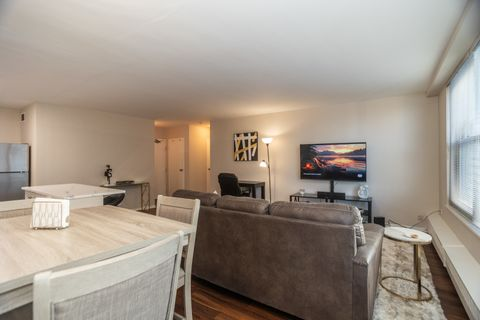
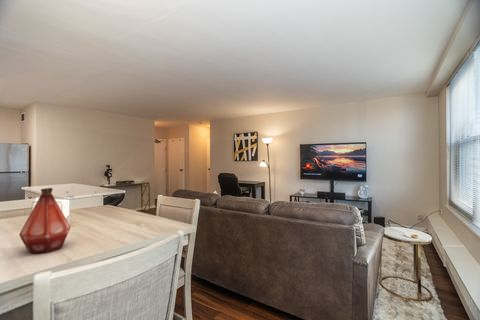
+ bottle [18,187,71,255]
